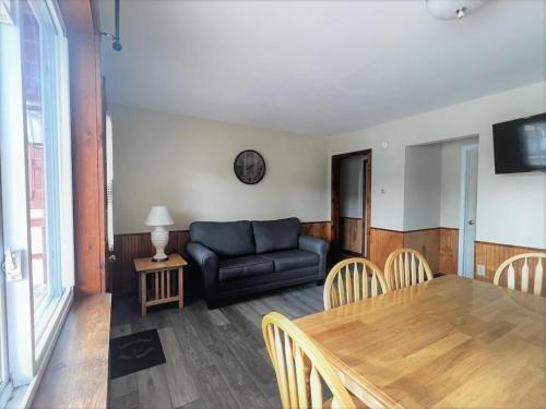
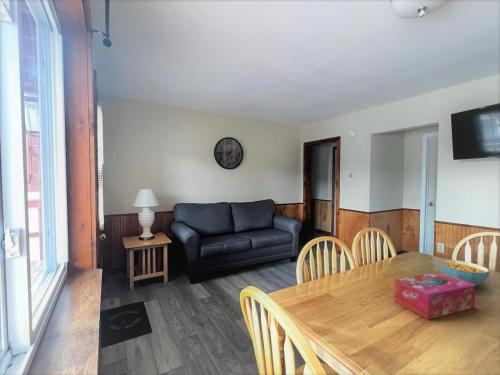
+ tissue box [393,271,476,320]
+ cereal bowl [439,259,490,286]
